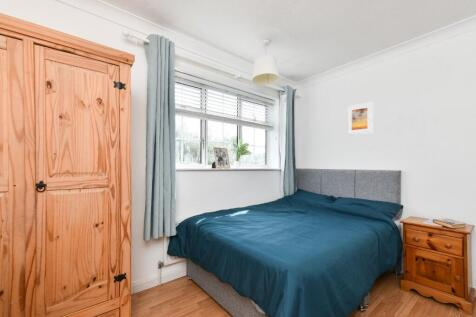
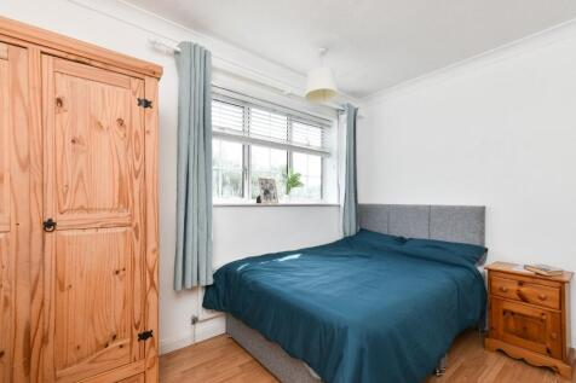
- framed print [346,101,374,136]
